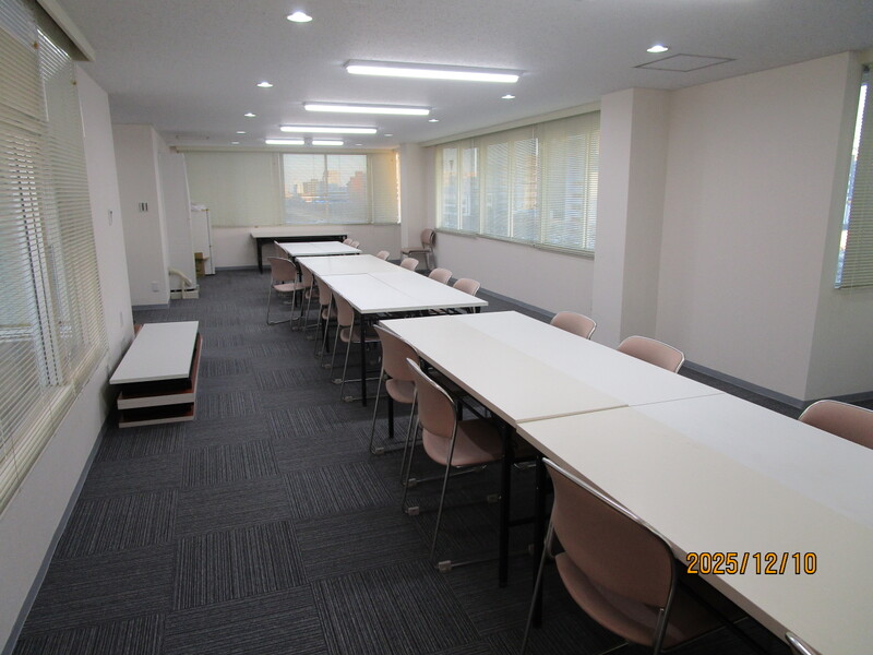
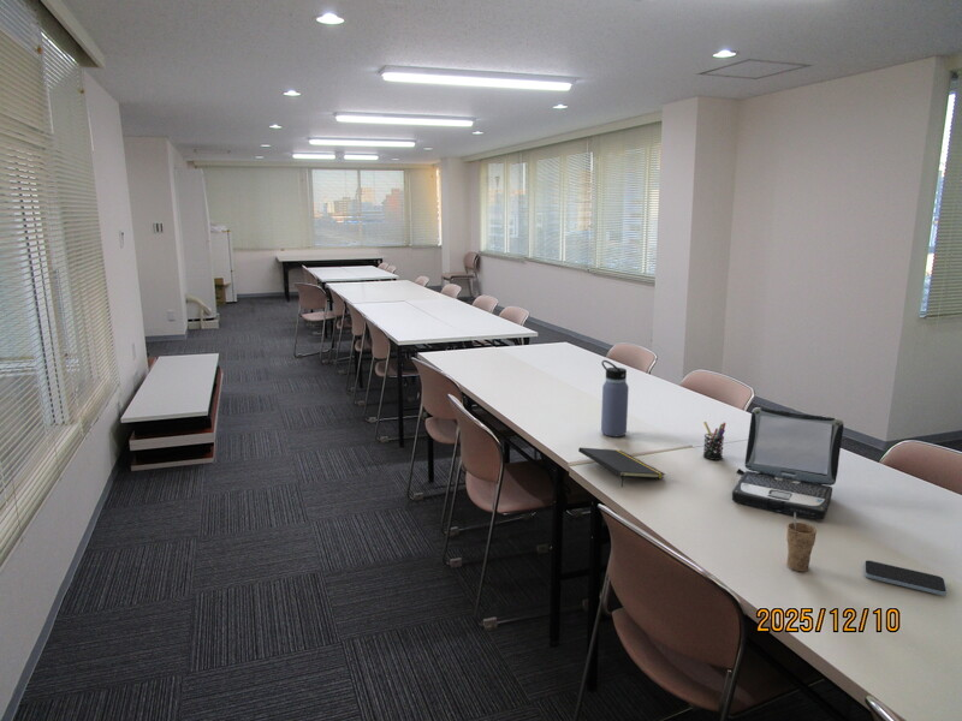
+ laptop [731,406,844,520]
+ water bottle [600,359,630,437]
+ notepad [577,446,666,488]
+ pen holder [702,421,726,461]
+ cup [785,512,818,572]
+ smartphone [863,559,948,596]
